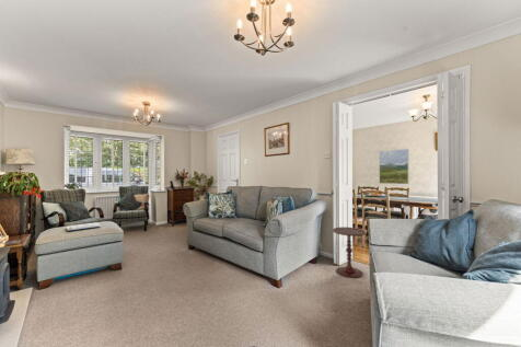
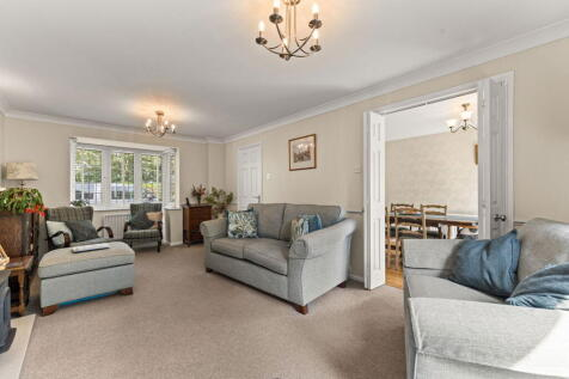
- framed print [379,148,409,185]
- side table [332,227,367,279]
